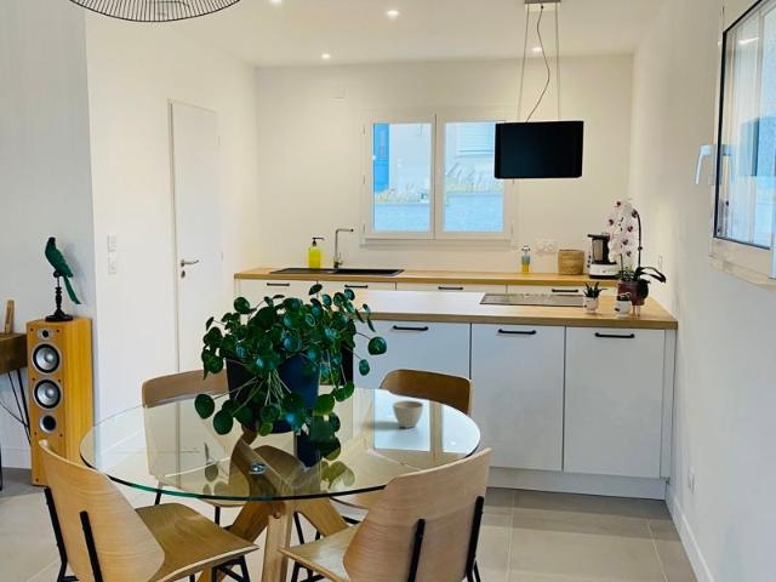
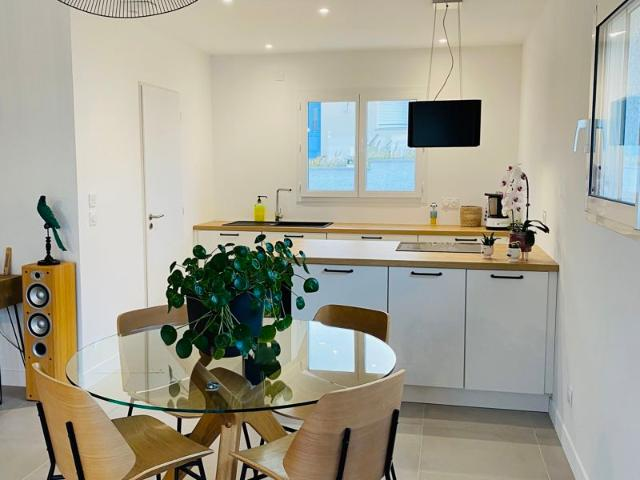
- flower pot [392,399,424,429]
